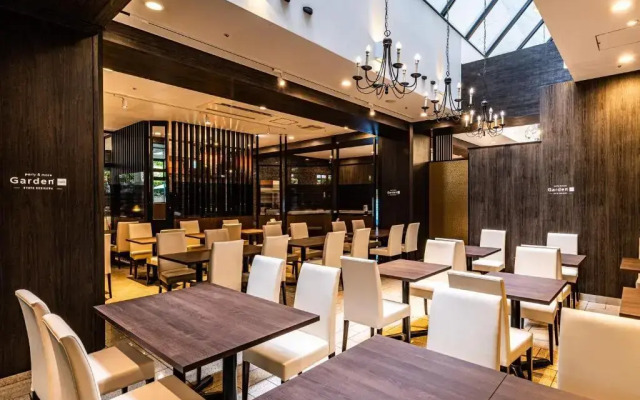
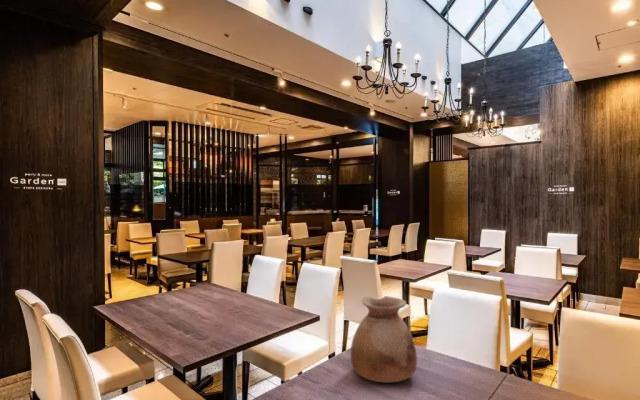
+ vase [350,295,418,383]
